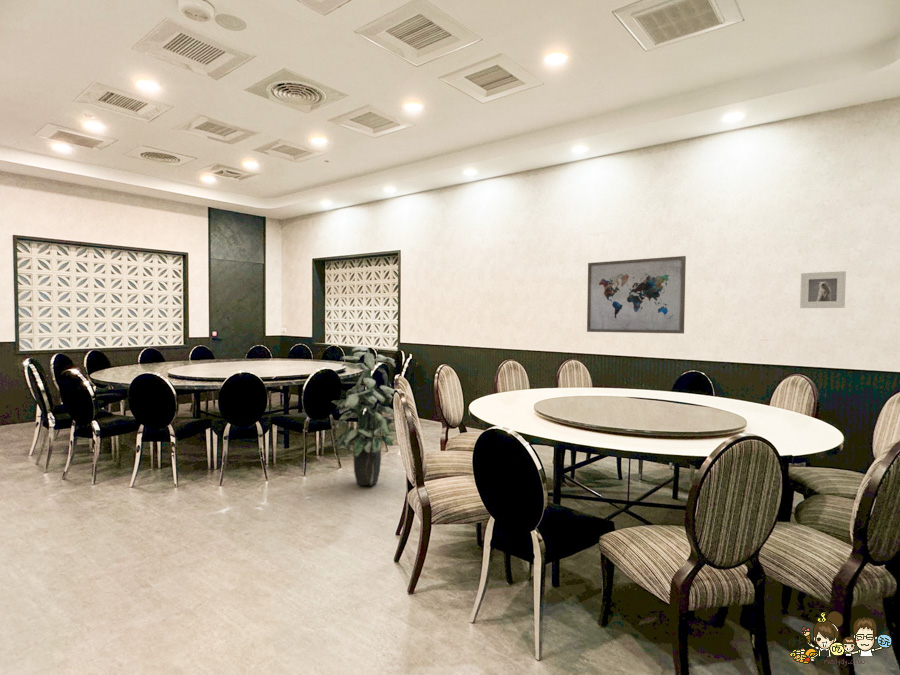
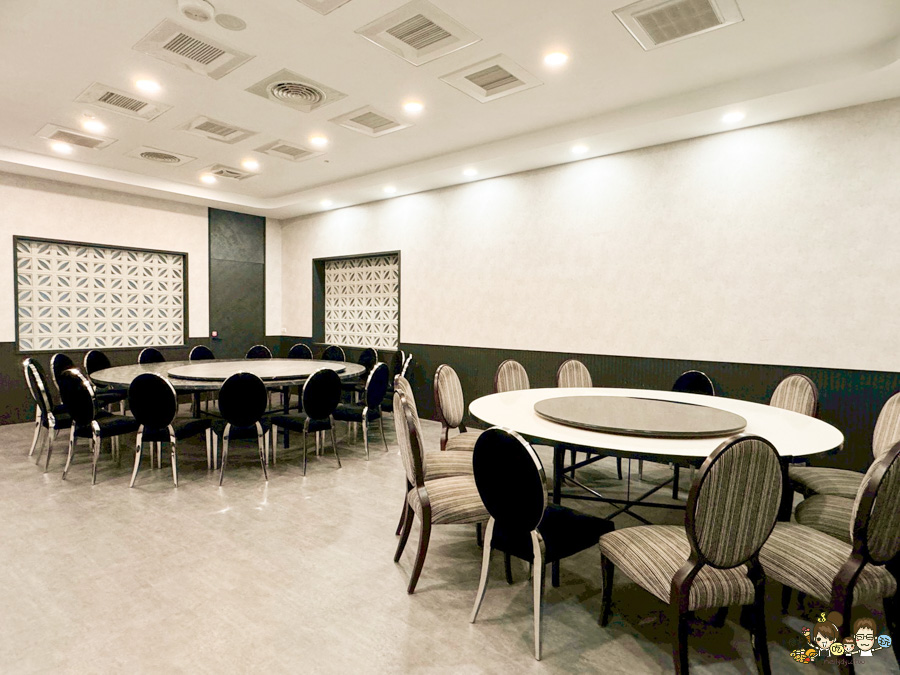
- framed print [799,270,847,309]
- wall art [586,255,687,335]
- indoor plant [331,346,397,486]
